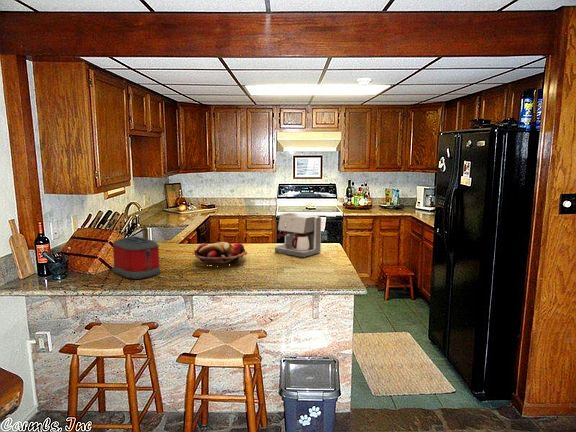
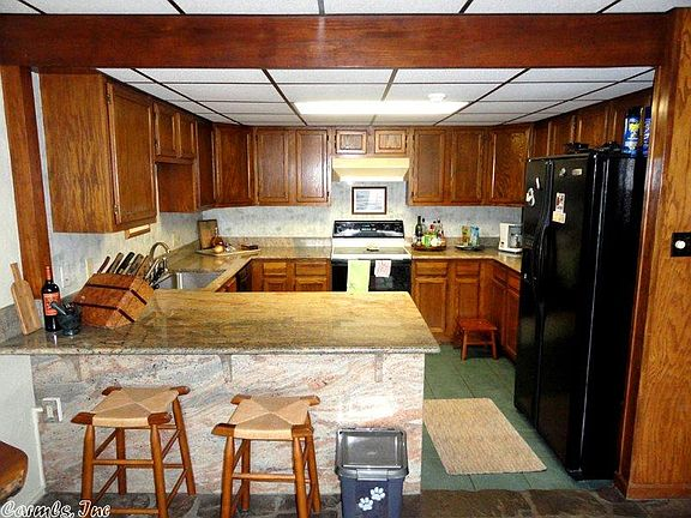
- coffee maker [274,212,322,258]
- fruit basket [193,241,248,267]
- toaster [112,236,161,280]
